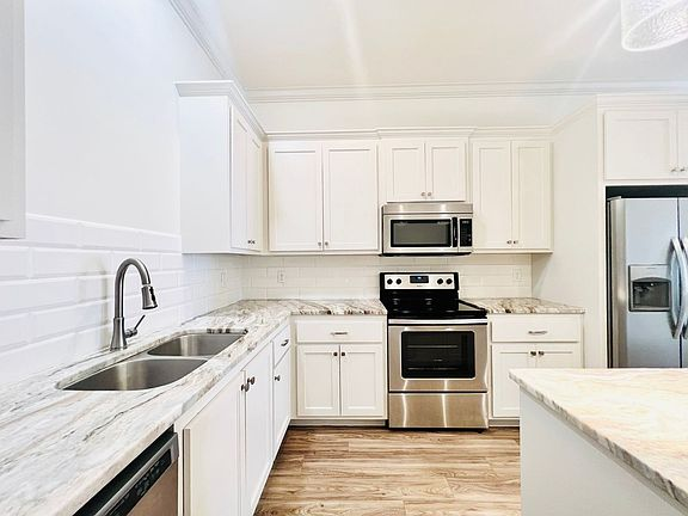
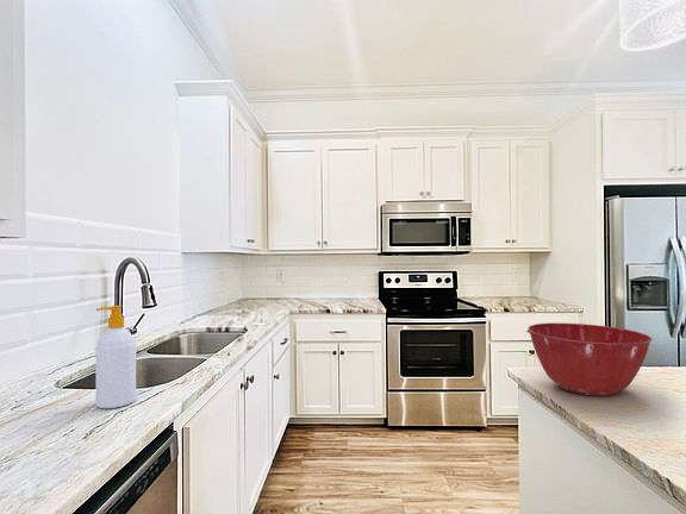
+ soap bottle [94,305,137,409]
+ mixing bowl [526,322,654,397]
